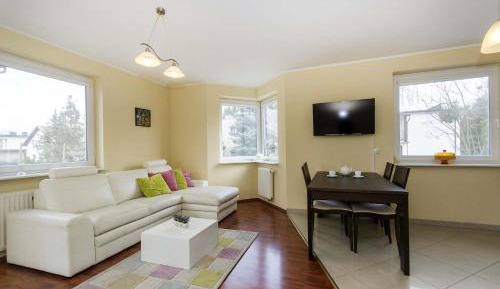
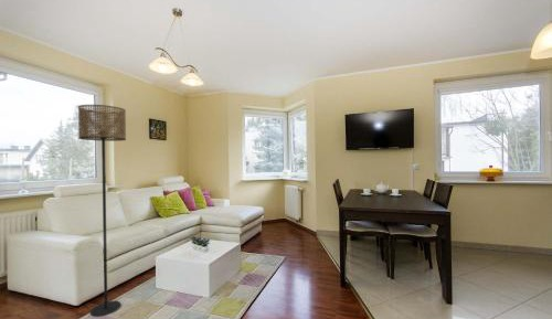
+ floor lamp [77,104,127,318]
